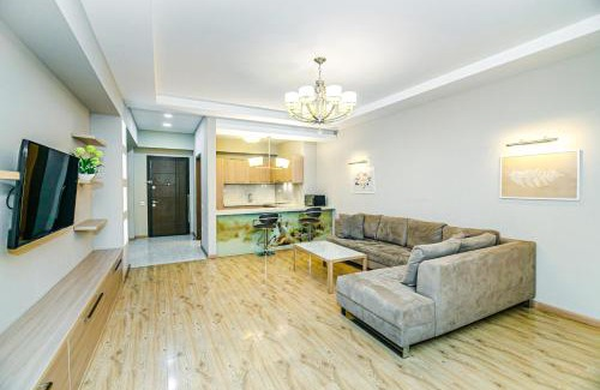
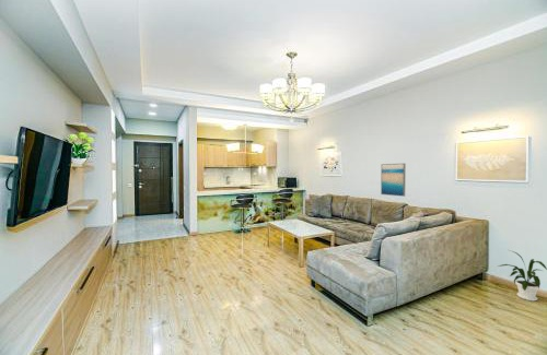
+ wall art [380,163,407,198]
+ house plant [497,249,547,301]
